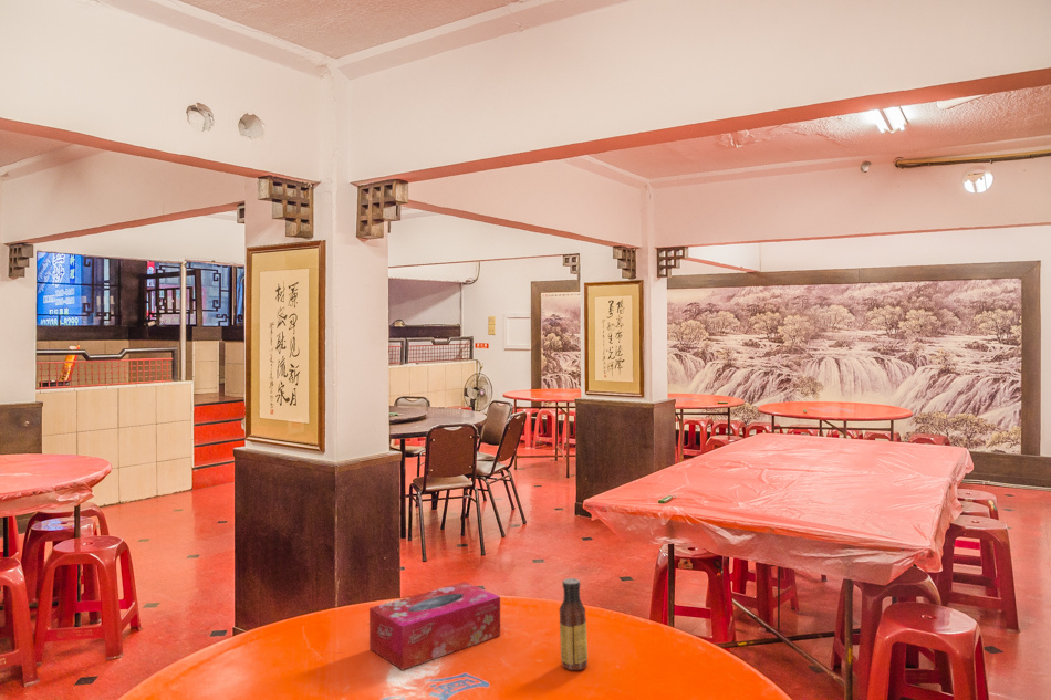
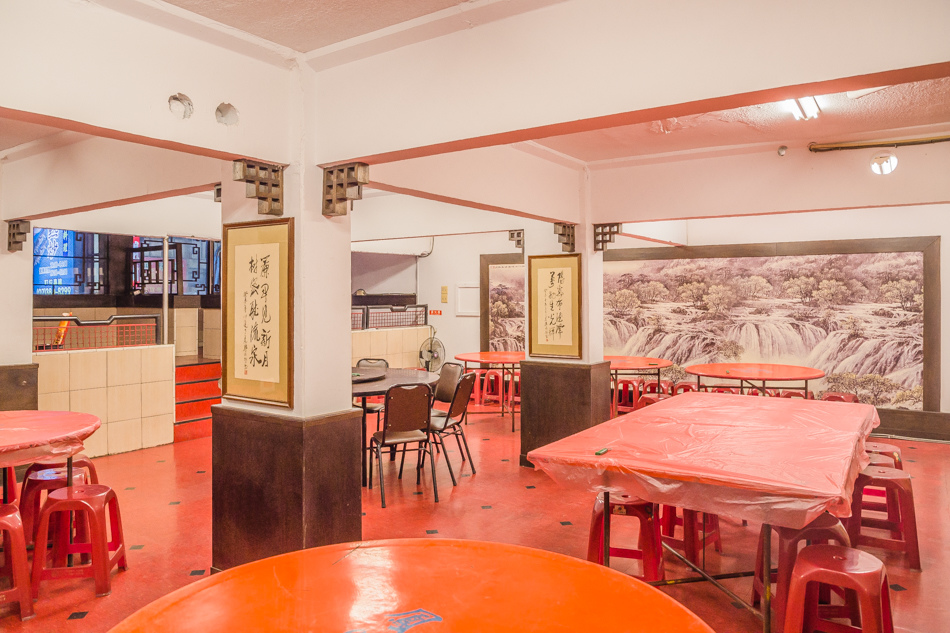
- sauce bottle [559,577,589,671]
- tissue box [368,581,501,671]
